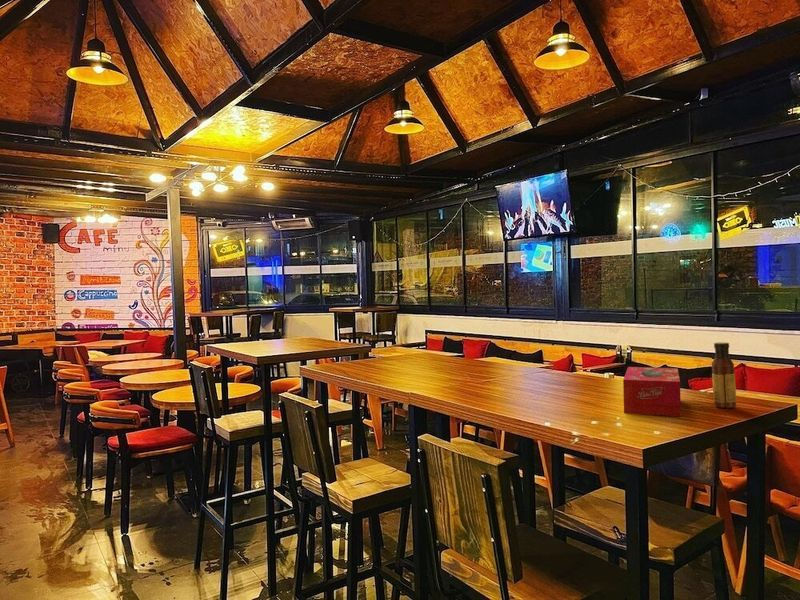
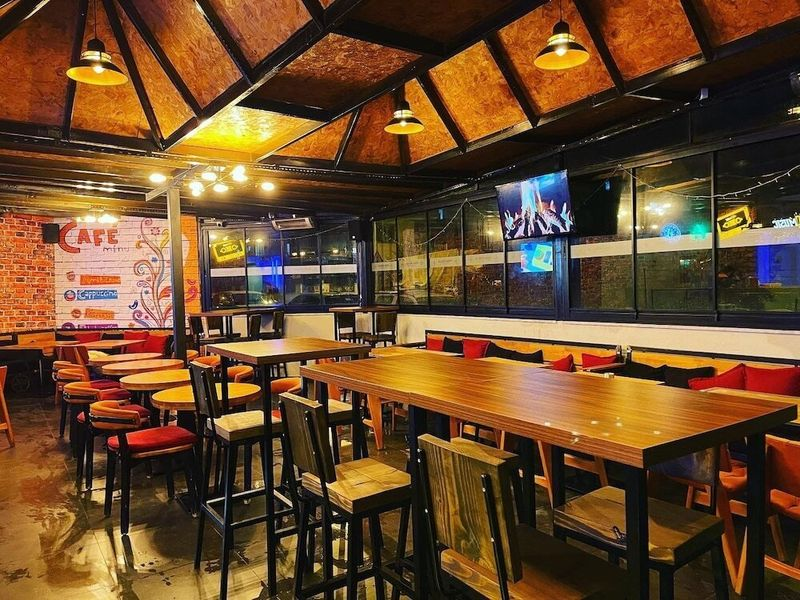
- tissue box [622,366,682,417]
- sauce bottle [711,341,738,409]
